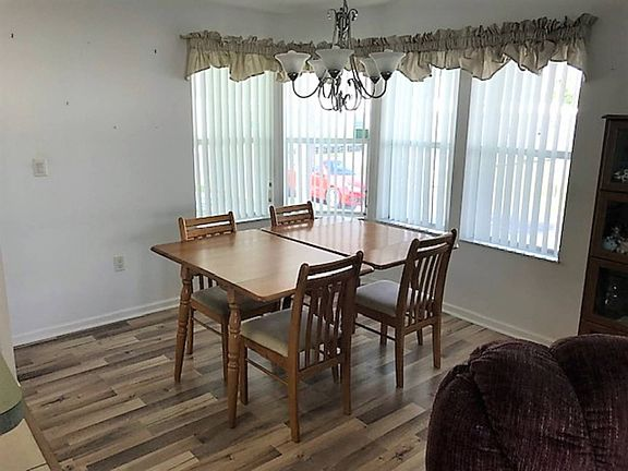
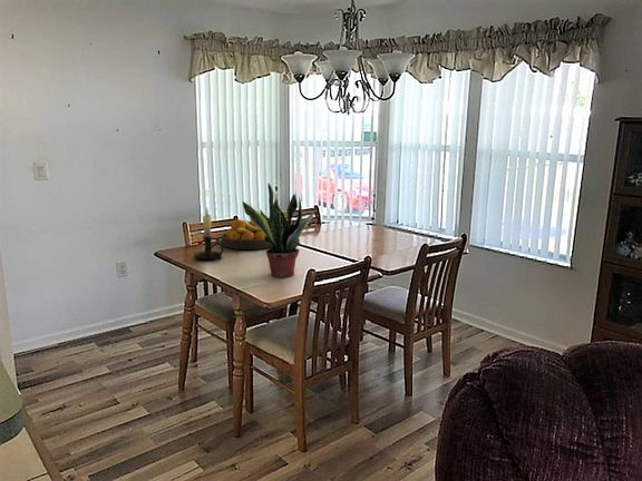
+ candle holder [193,207,224,262]
+ fruit bowl [220,218,270,251]
+ potted plant [242,183,317,278]
